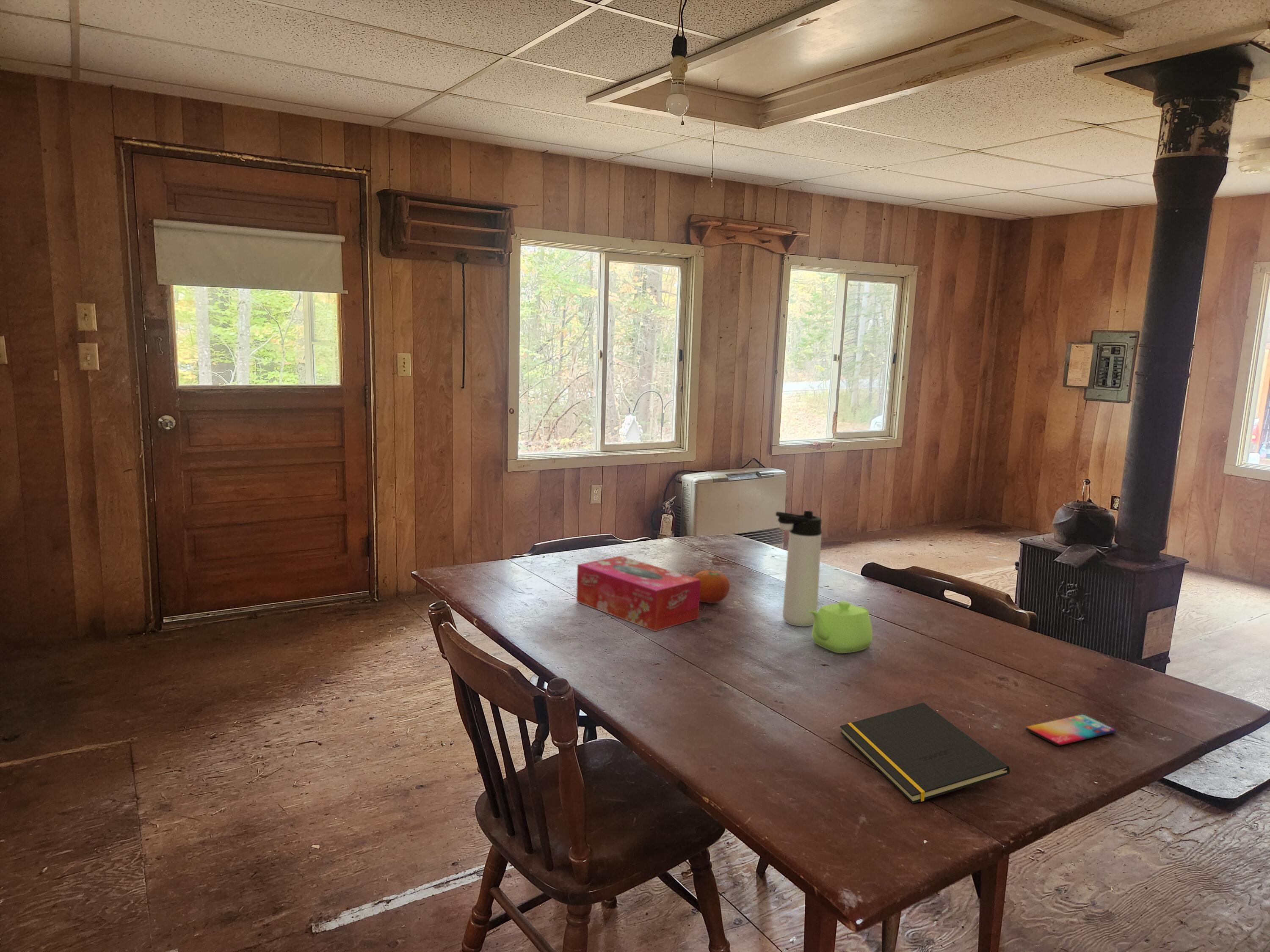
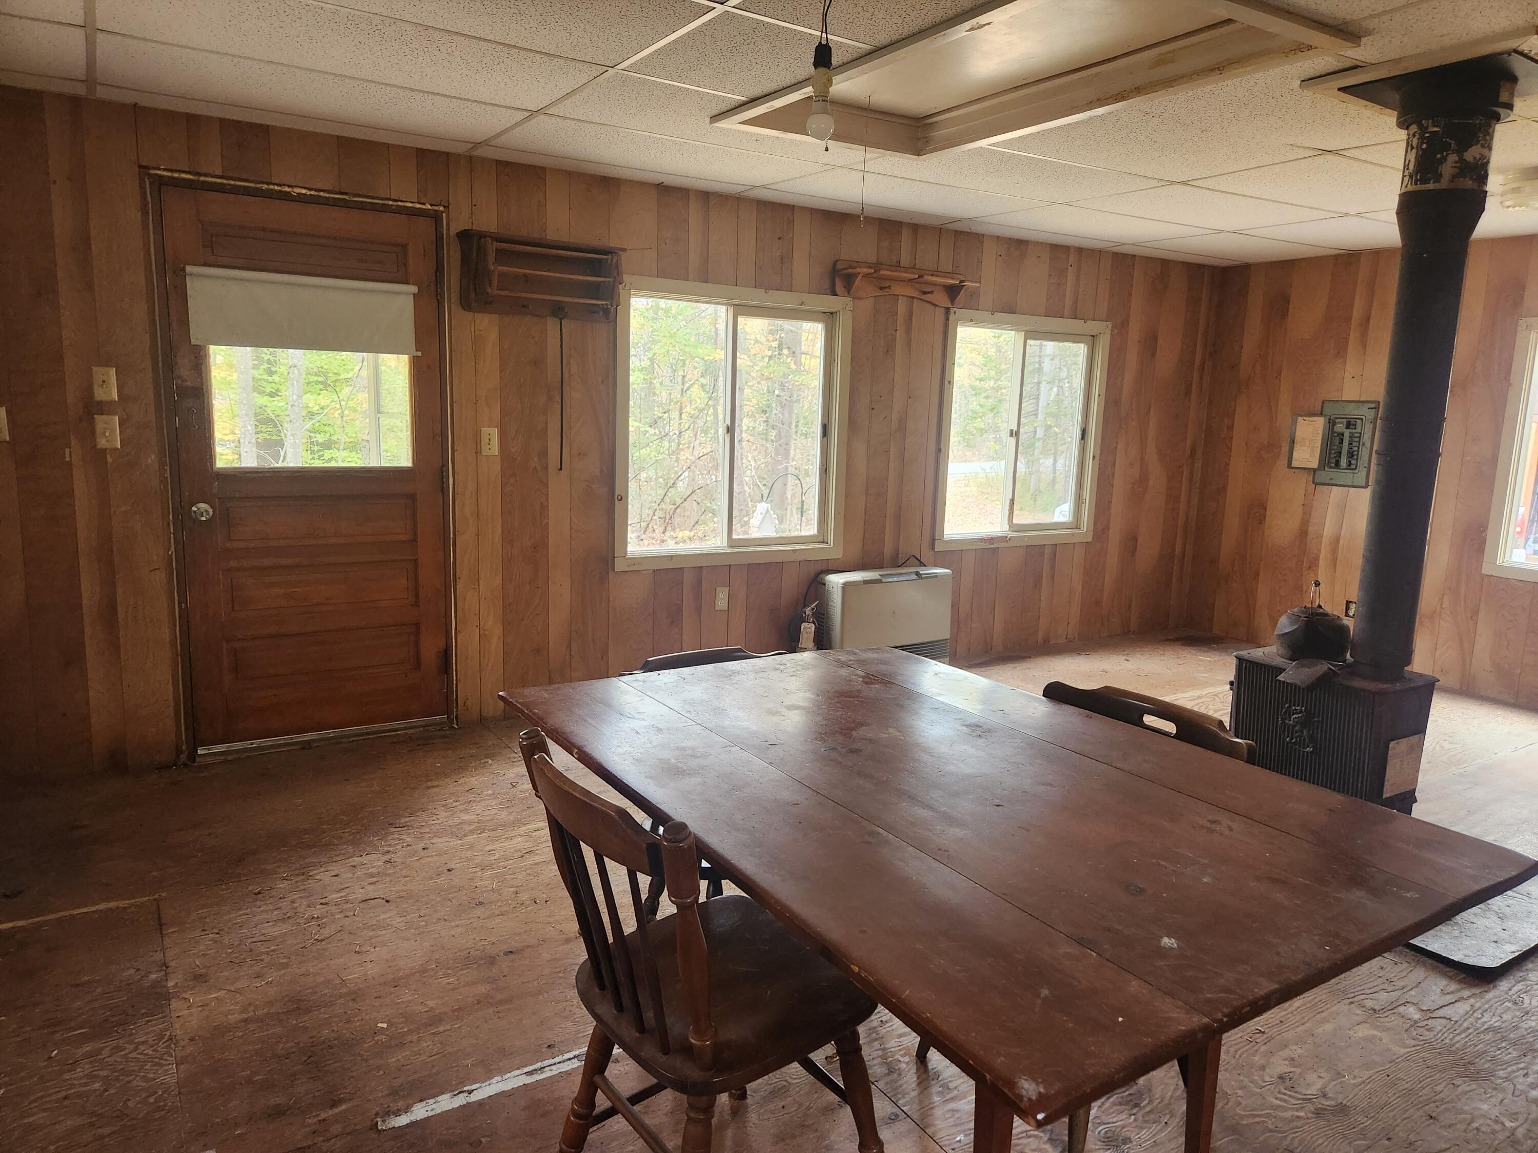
- thermos bottle [775,510,822,627]
- notepad [839,702,1010,804]
- tissue box [576,556,700,632]
- fruit [693,570,730,603]
- smartphone [1025,714,1116,746]
- teapot [810,601,873,654]
